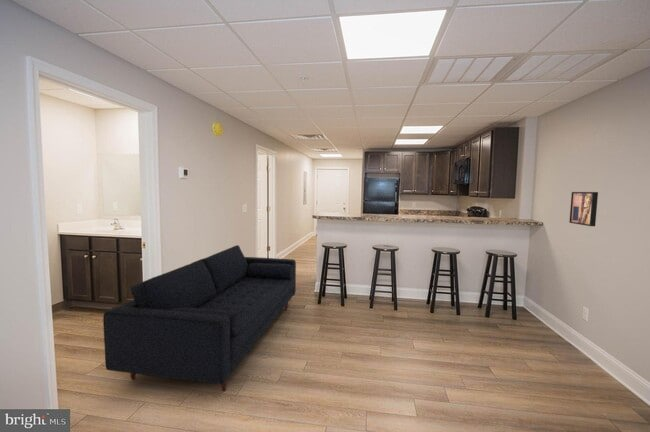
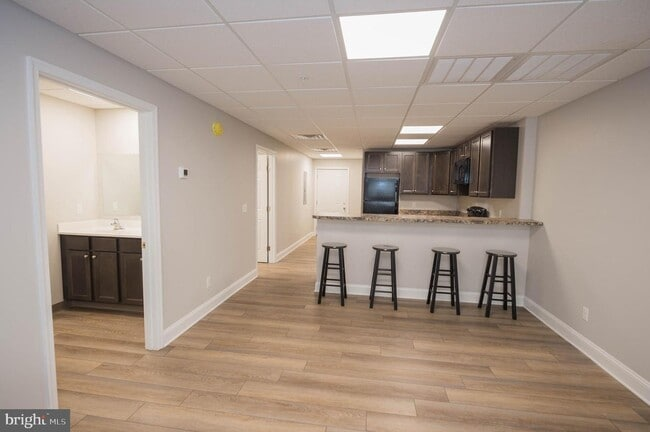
- sofa [102,244,297,392]
- wall art [568,191,599,227]
